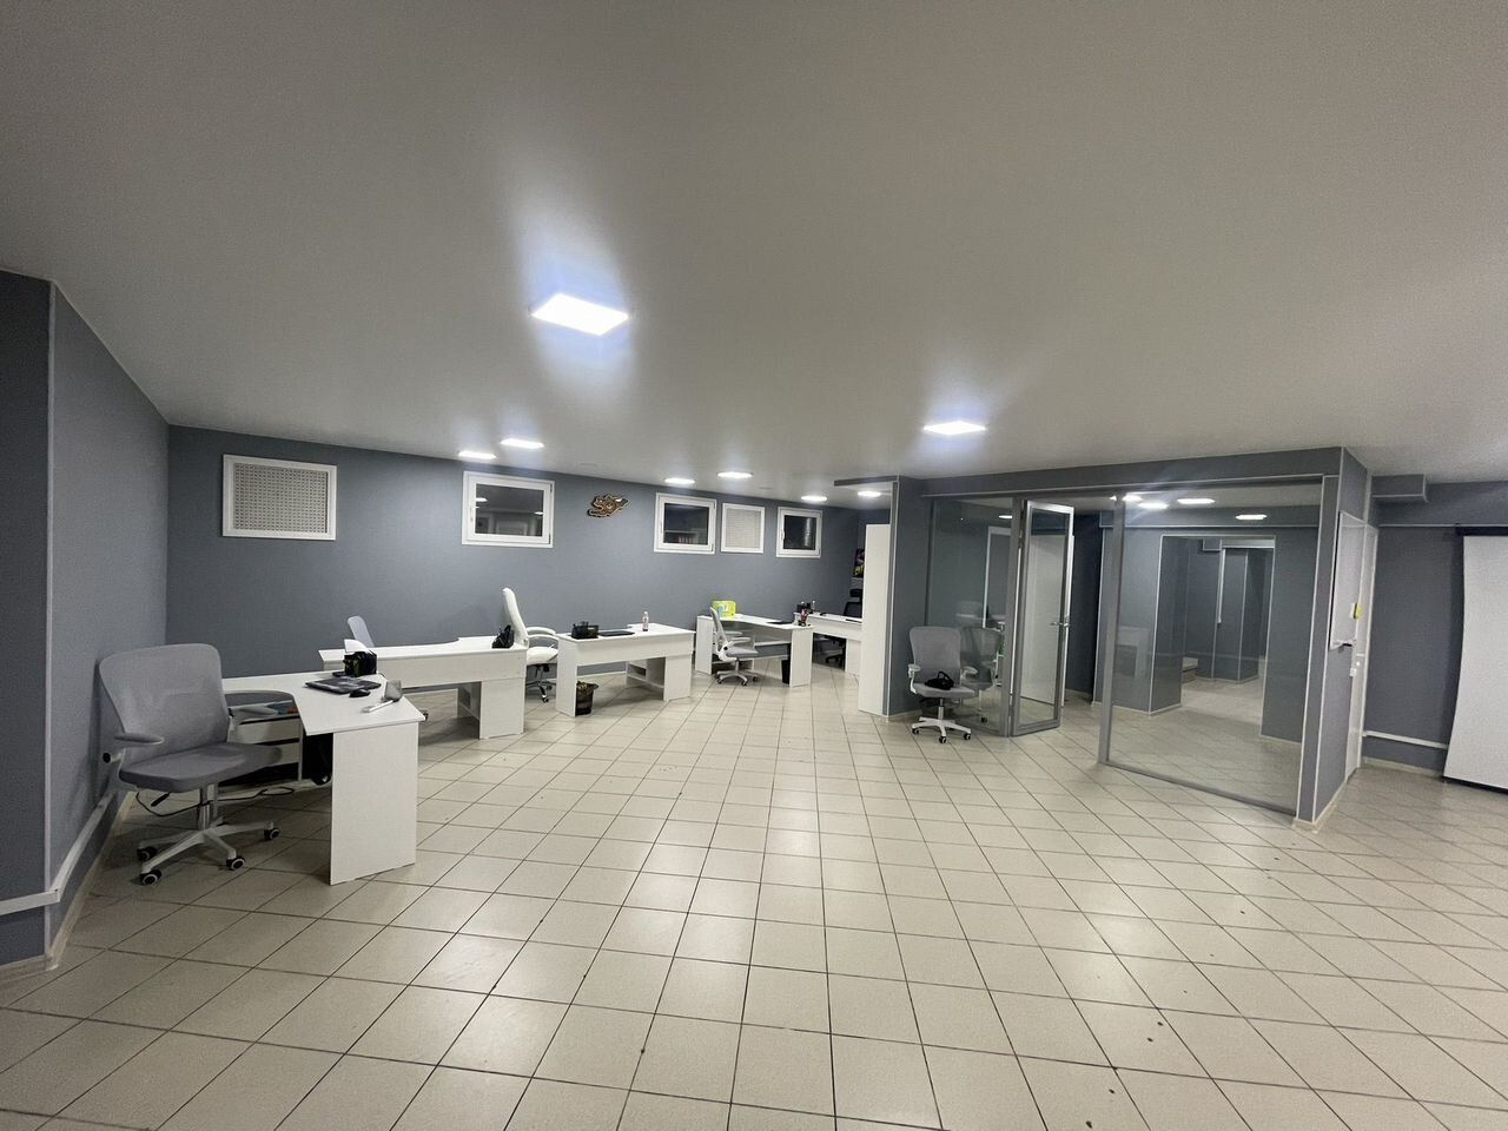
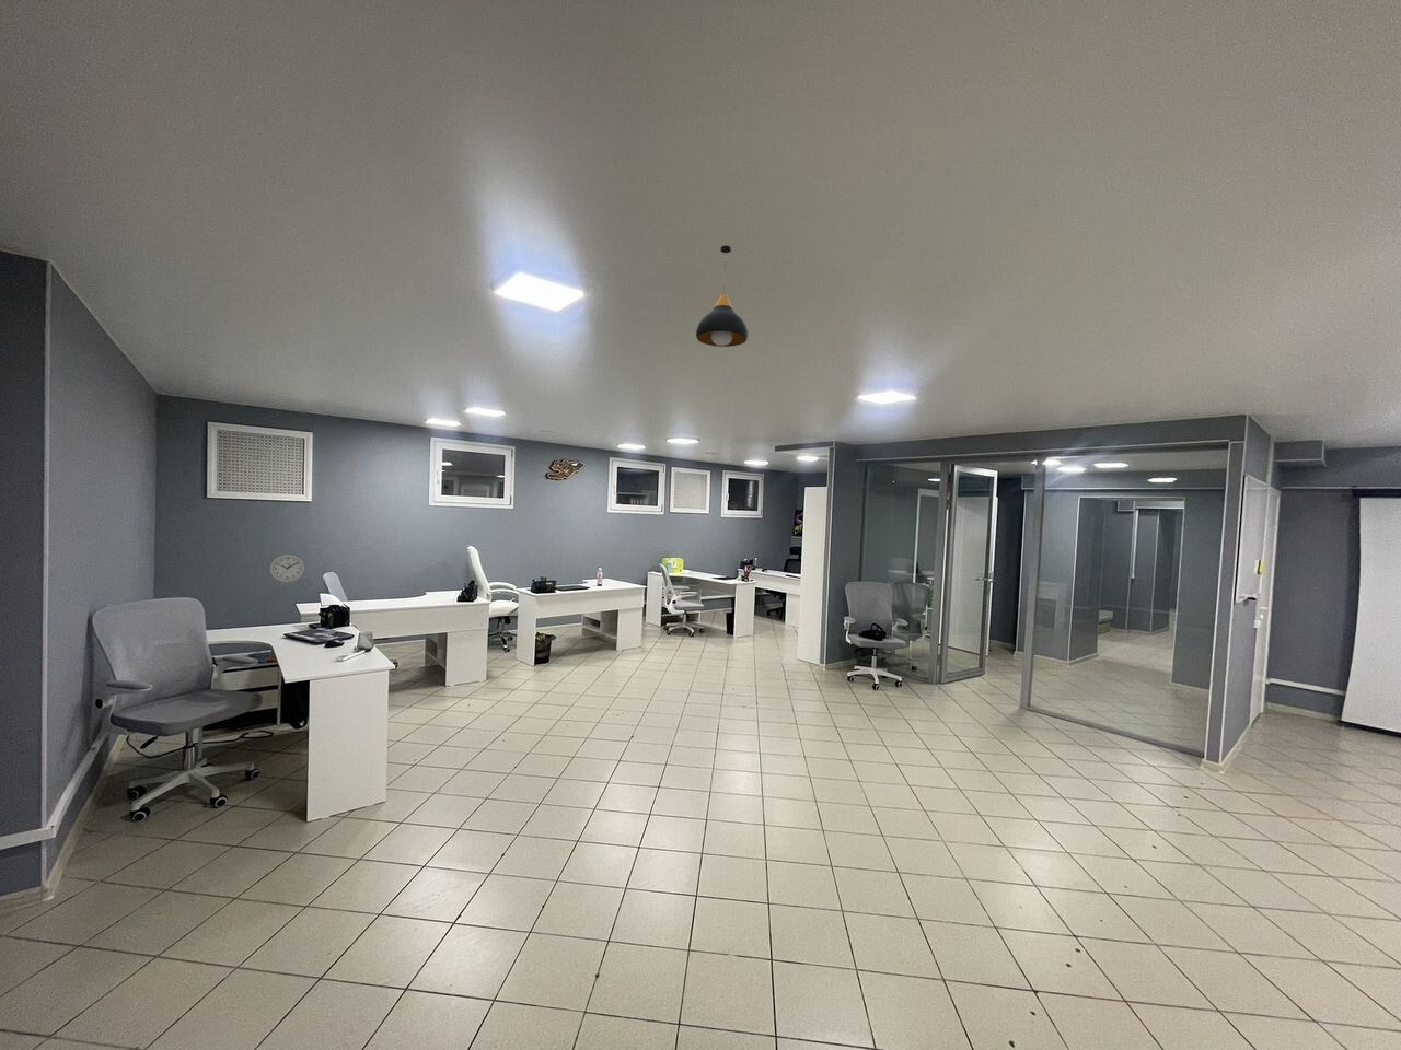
+ wall clock [268,554,307,583]
+ pendant light [695,244,750,347]
